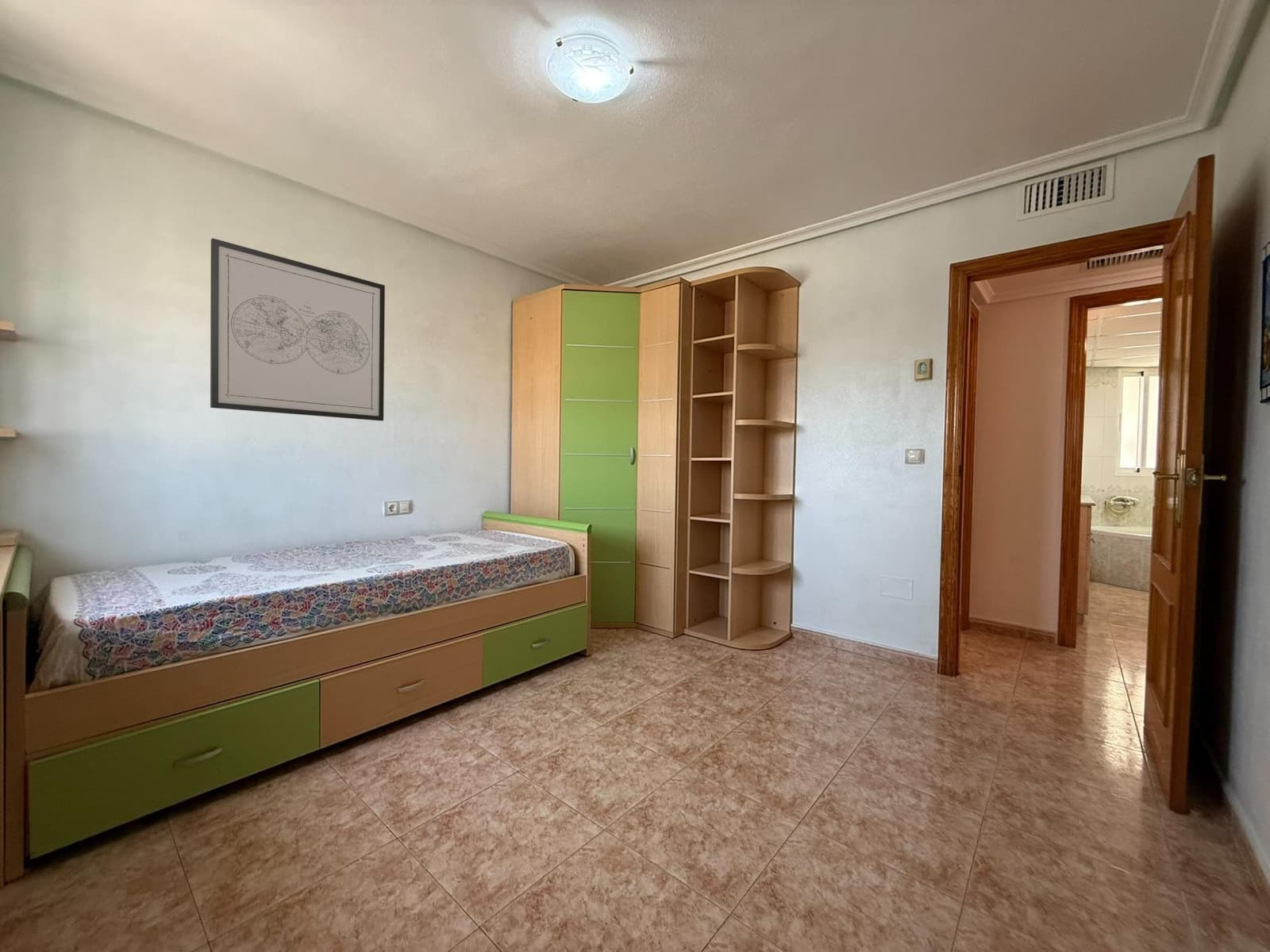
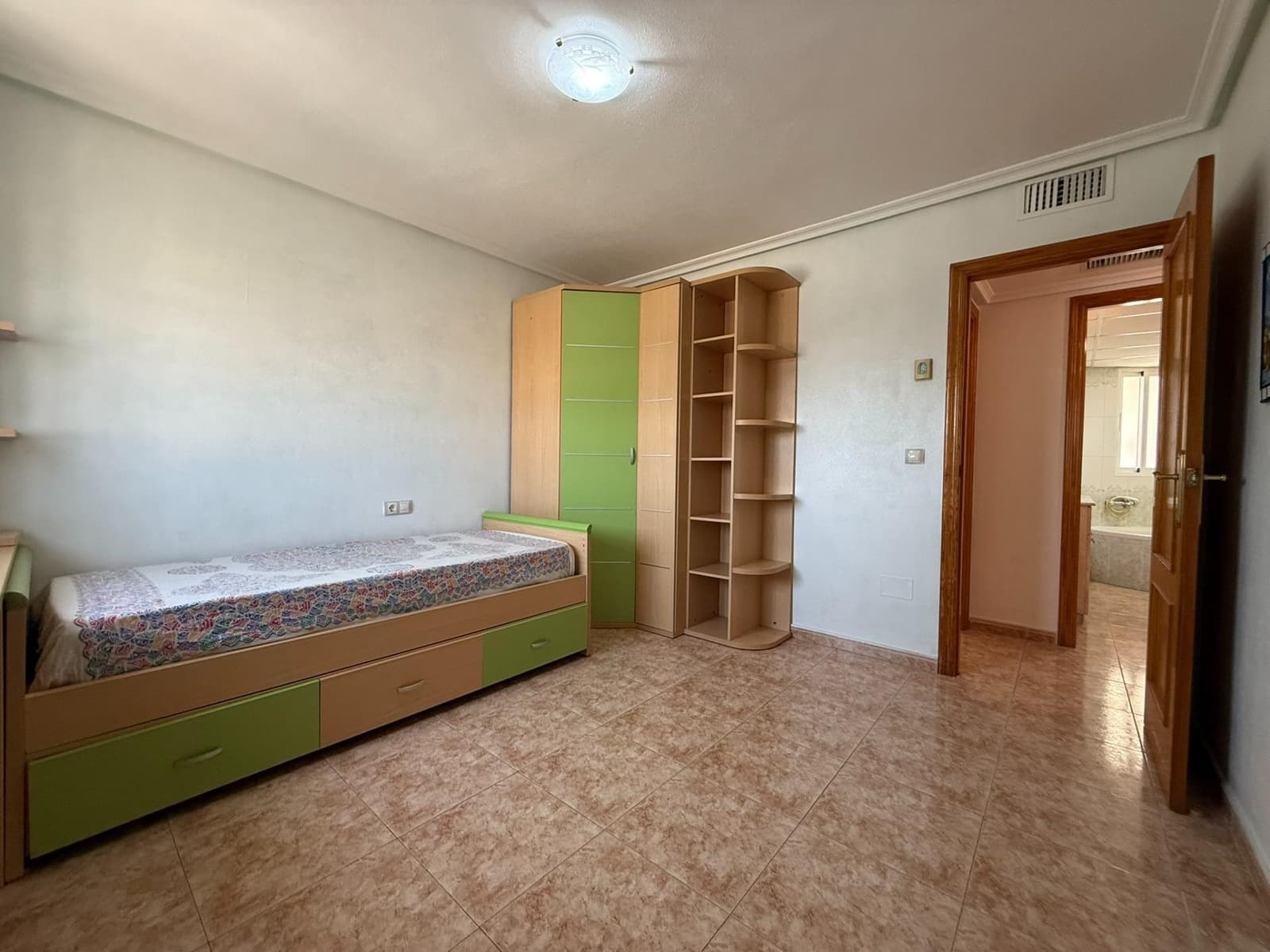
- wall art [210,237,386,421]
